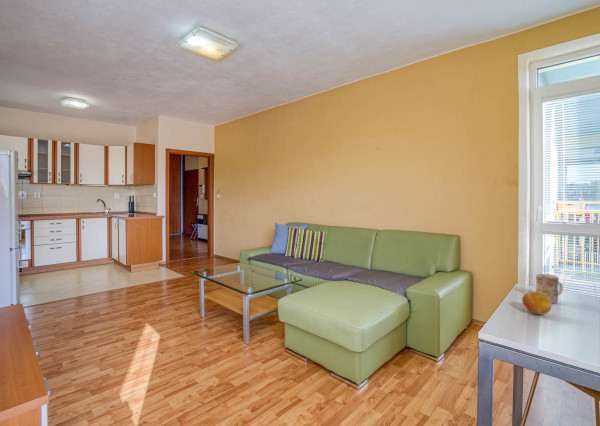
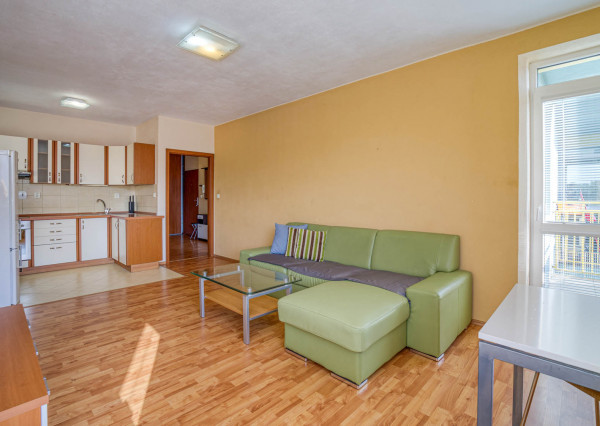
- mug [535,273,564,304]
- fruit [521,290,553,316]
